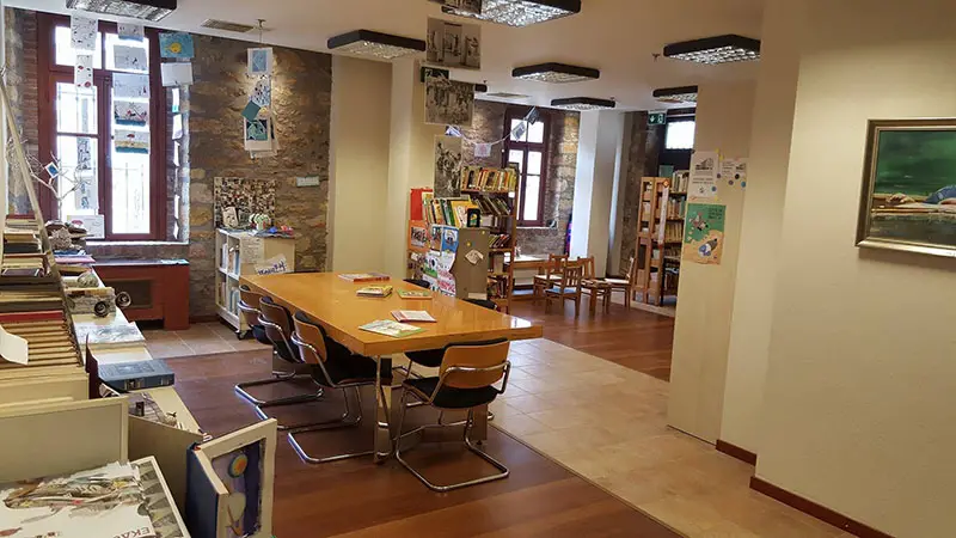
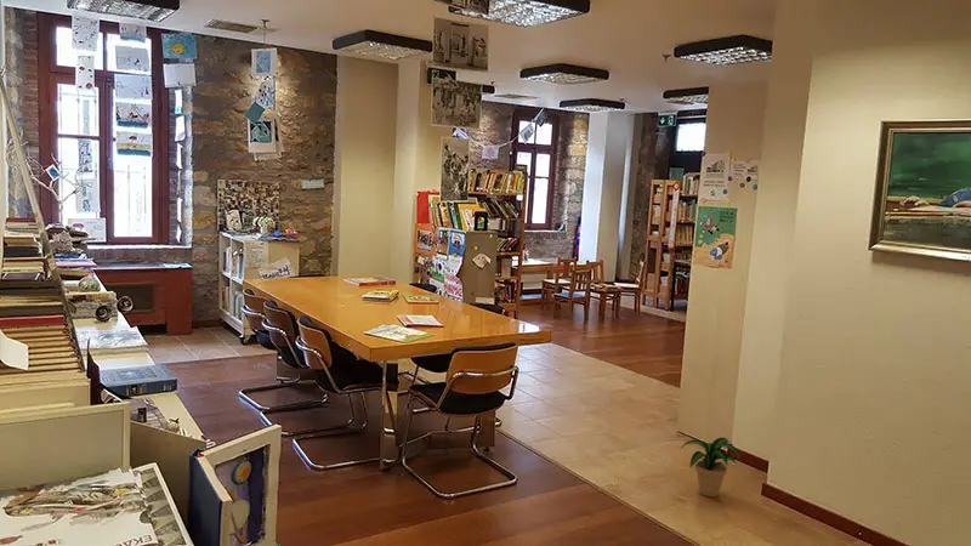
+ potted plant [678,437,742,497]
